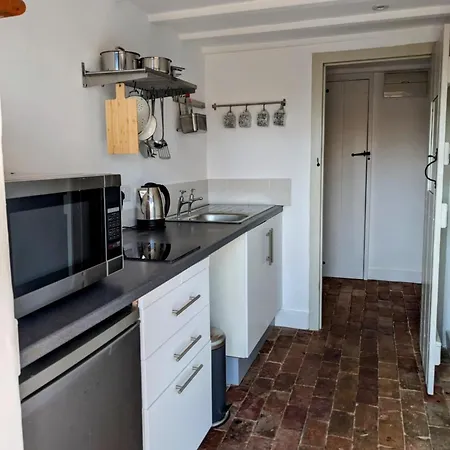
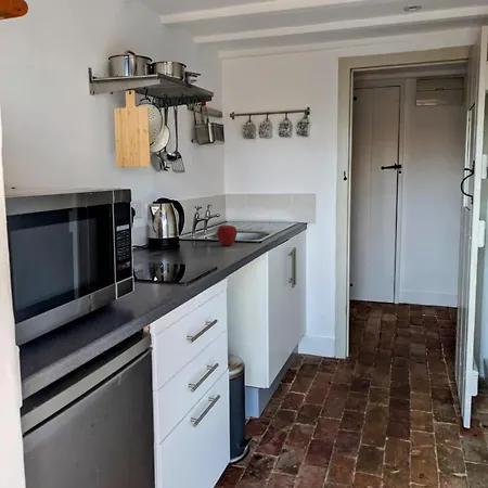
+ apple [216,223,237,246]
